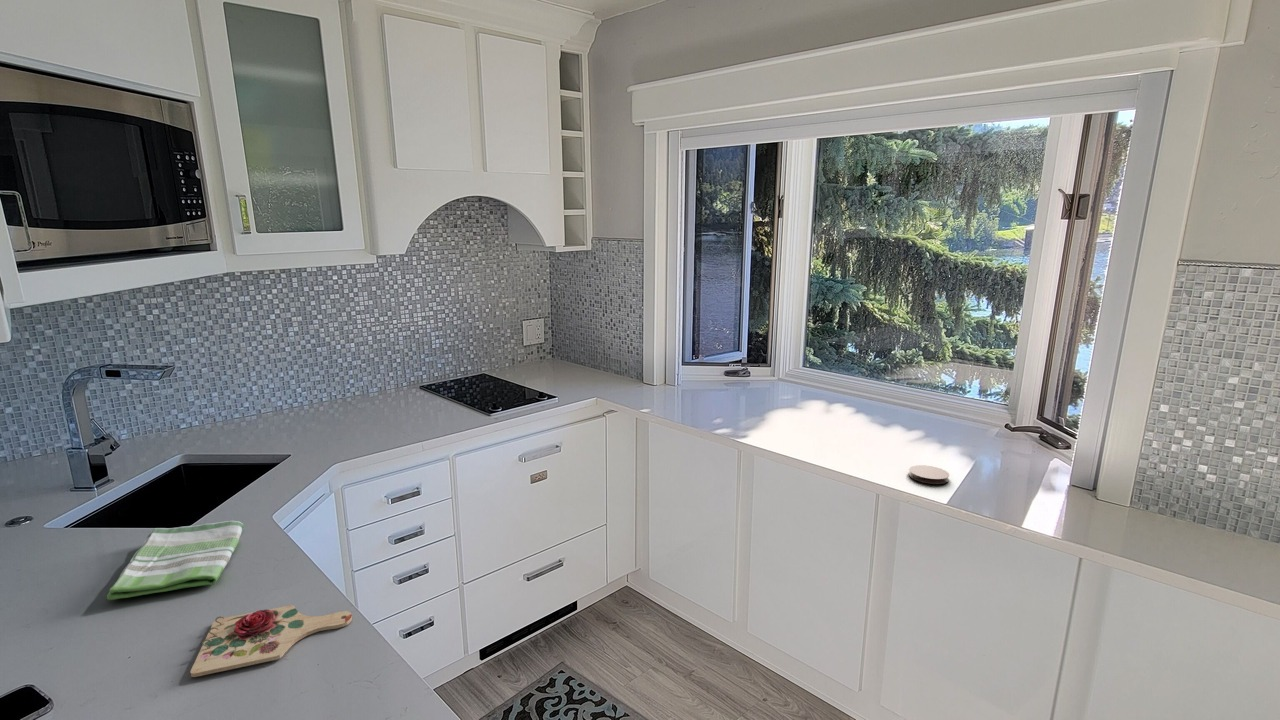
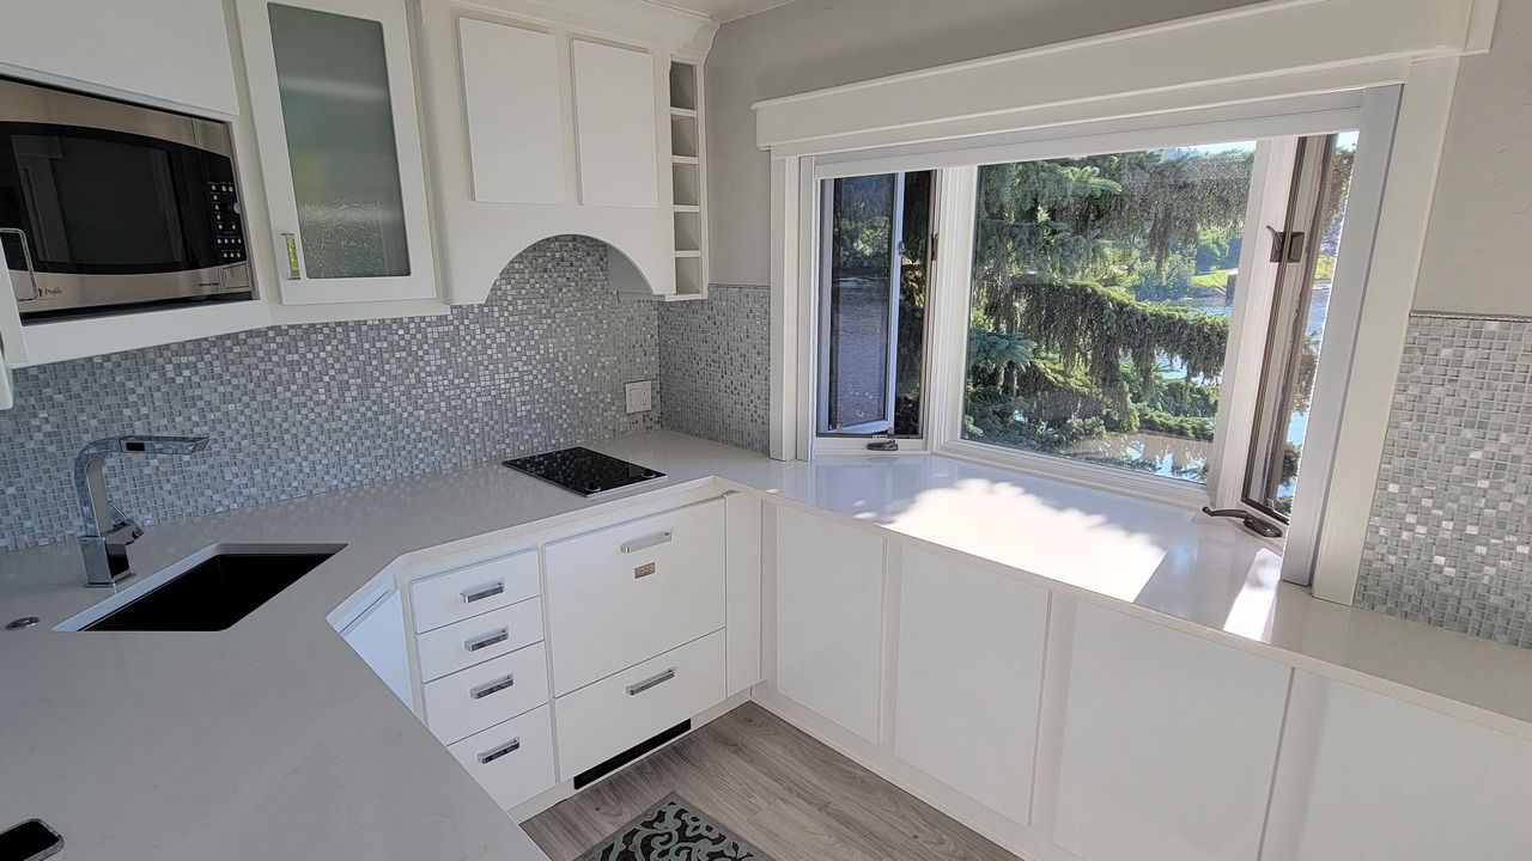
- coaster [908,464,950,485]
- cutting board [189,604,353,678]
- dish towel [106,520,245,601]
